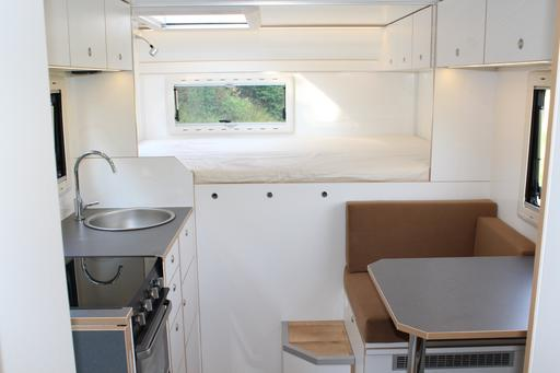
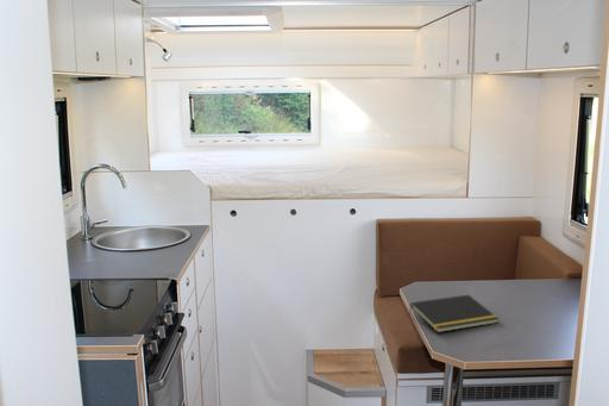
+ notepad [408,294,500,333]
